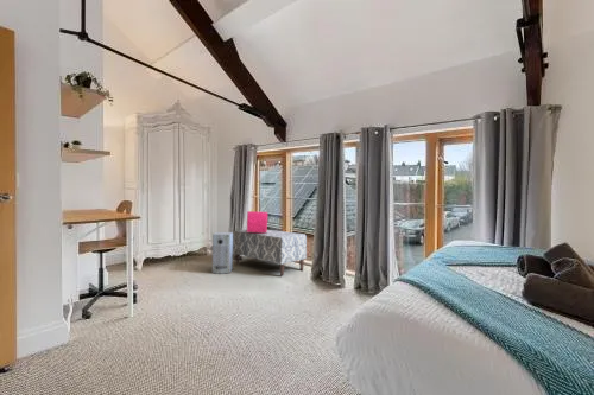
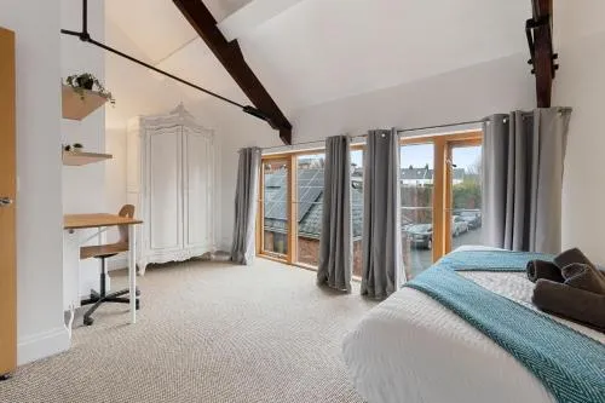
- bench [233,229,308,276]
- storage bin [246,210,268,232]
- air purifier [211,231,234,275]
